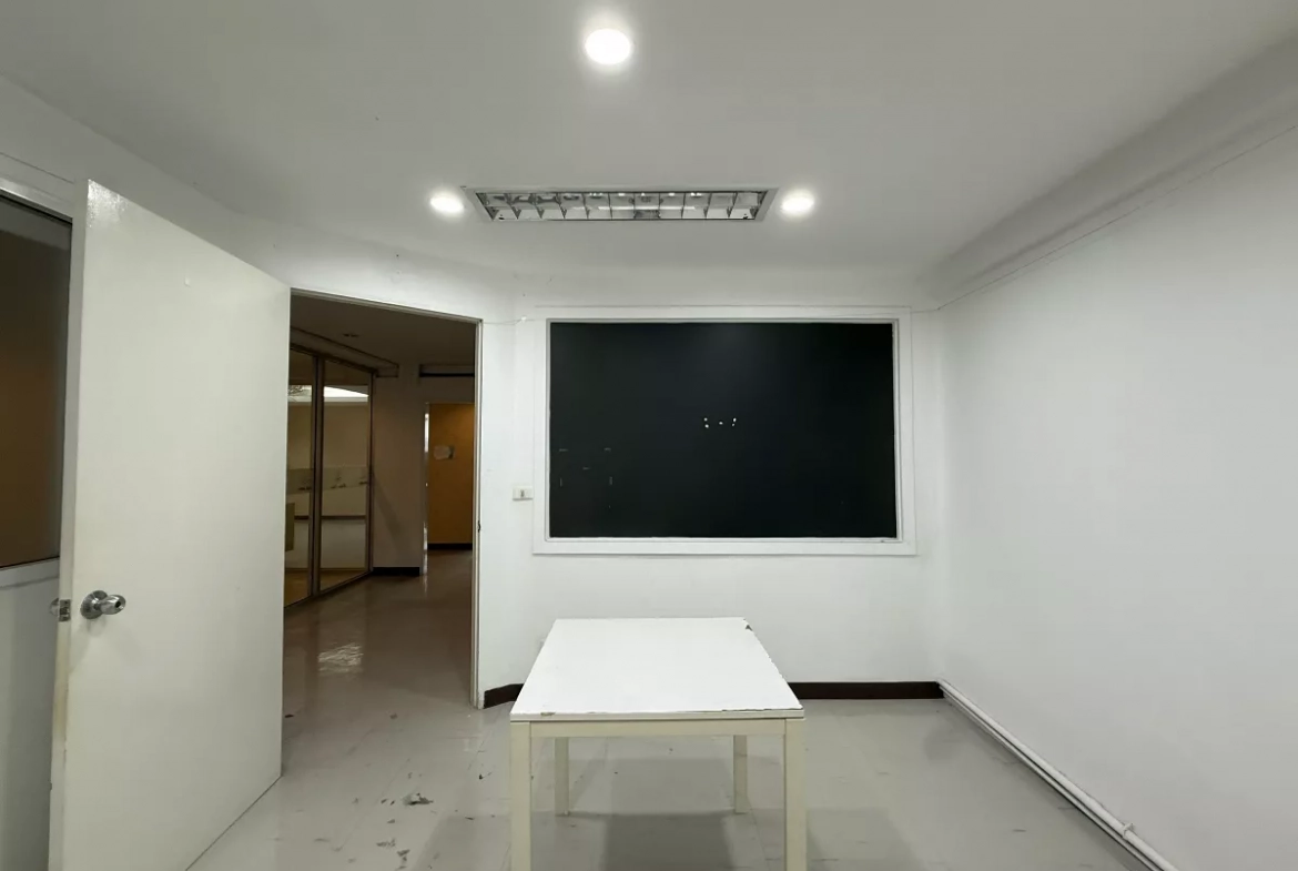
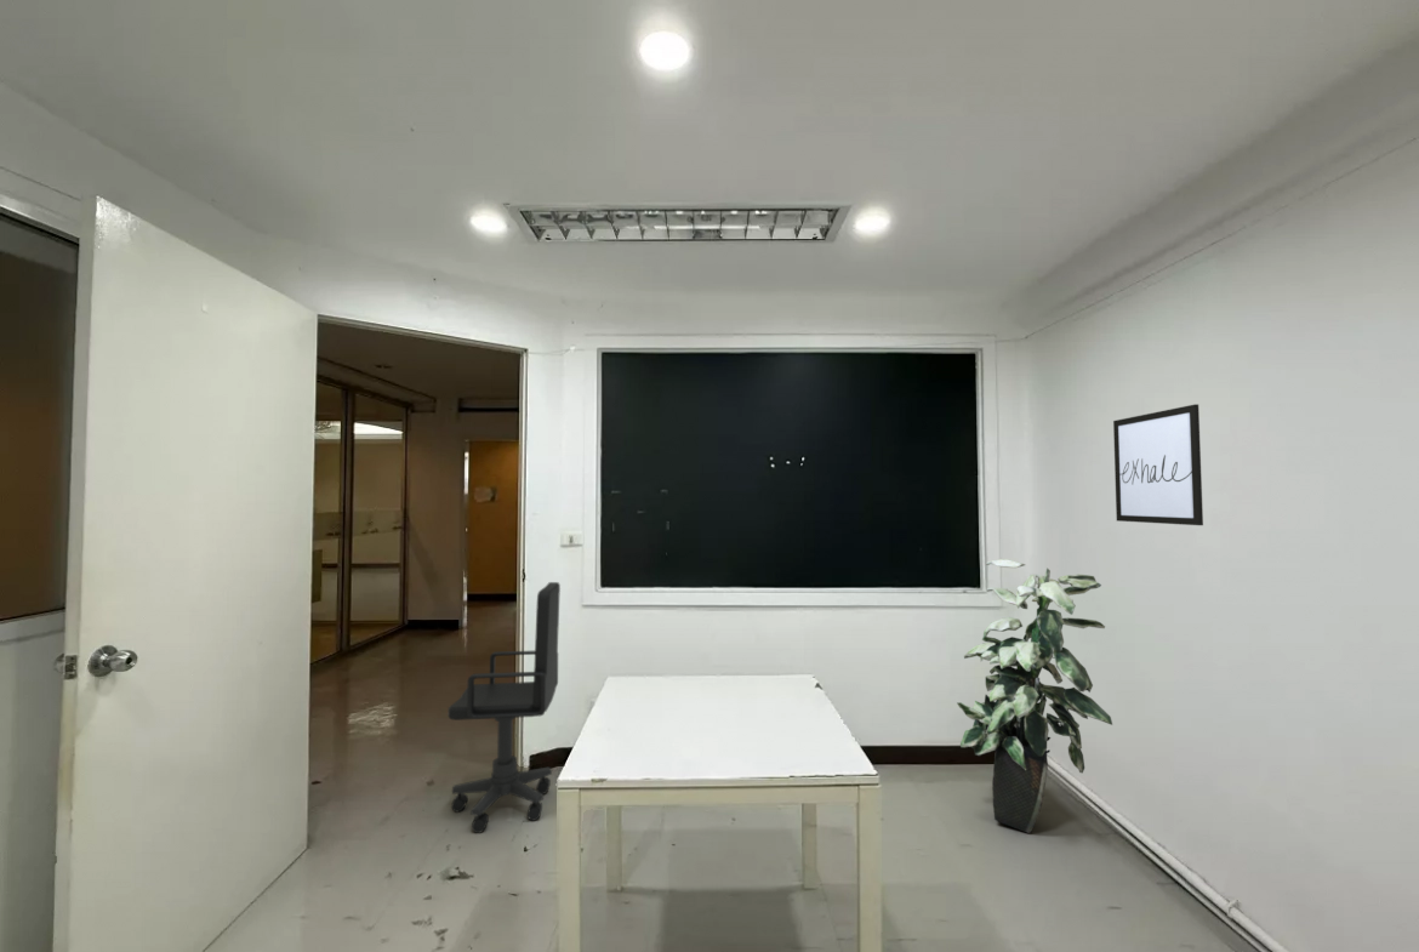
+ wall art [1112,403,1204,526]
+ office chair [448,581,562,834]
+ indoor plant [956,558,1113,834]
